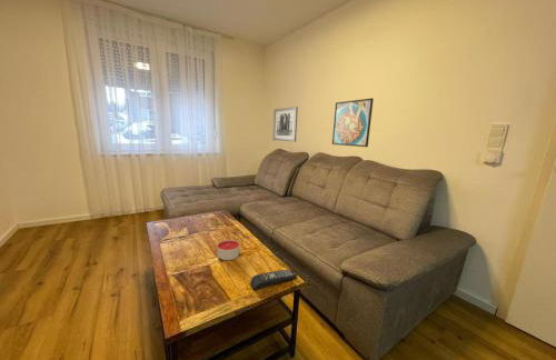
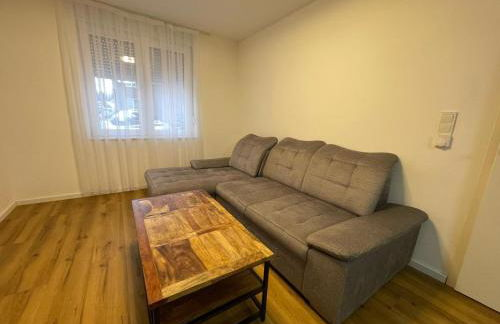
- wall art [271,106,299,143]
- remote control [249,268,298,291]
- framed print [331,97,375,148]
- candle [217,239,240,261]
